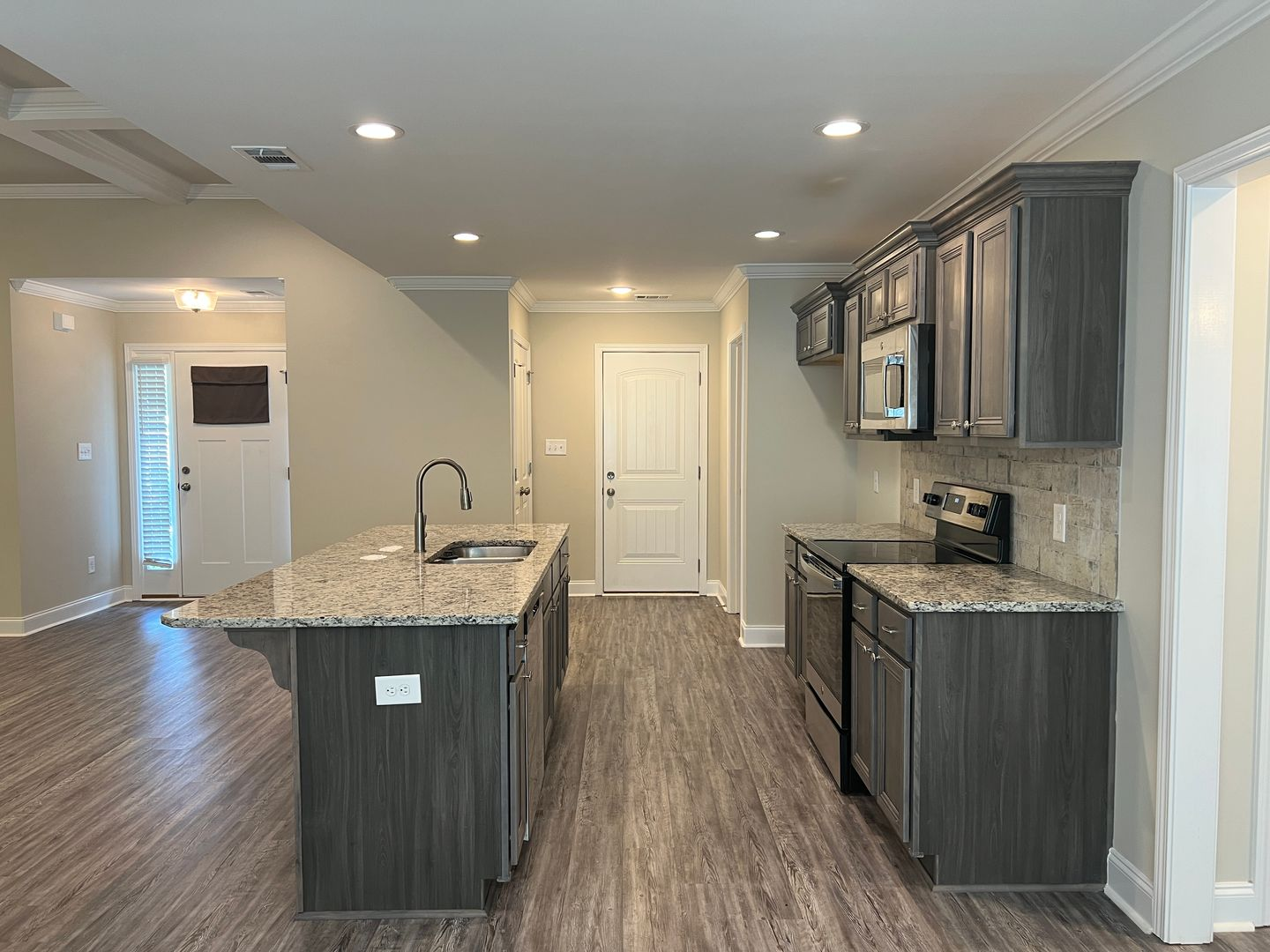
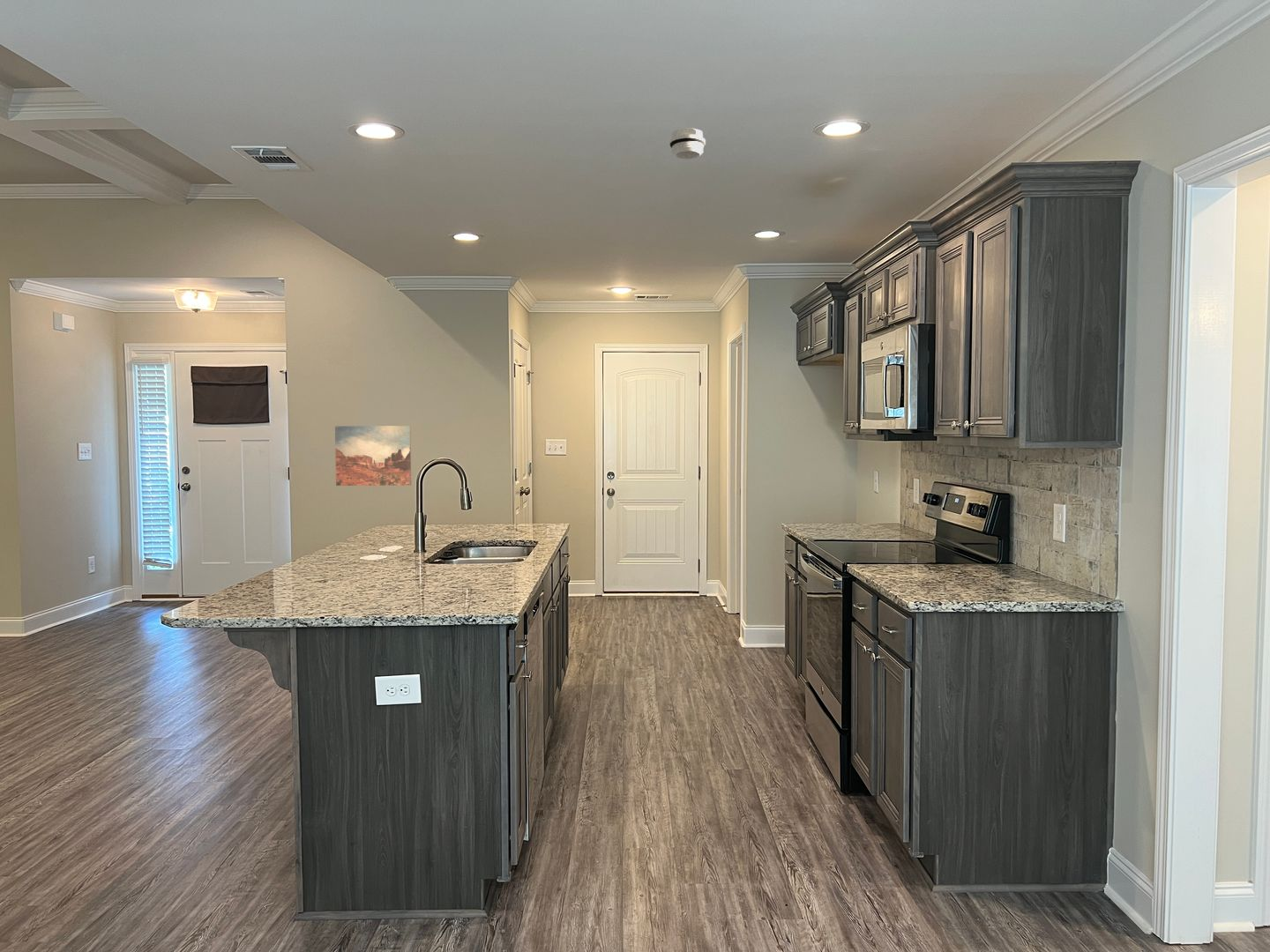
+ smoke detector [669,128,706,160]
+ wall art [334,425,412,487]
